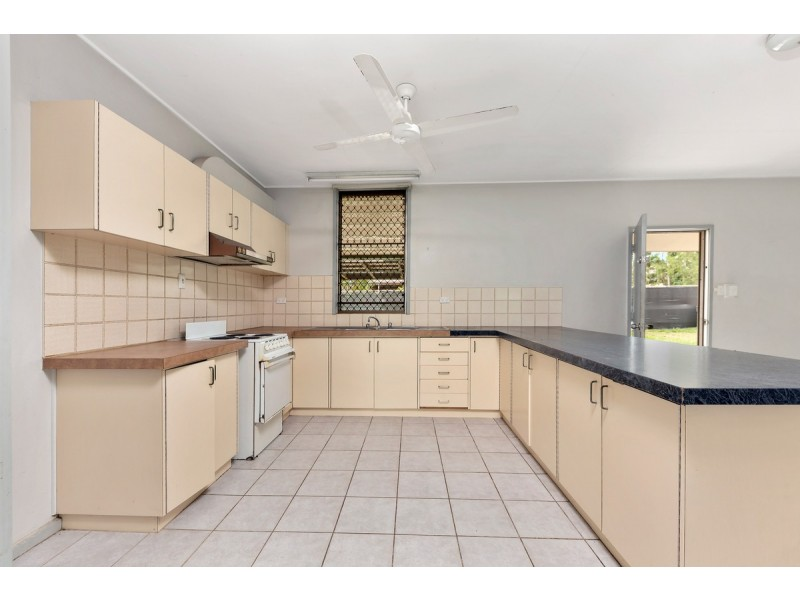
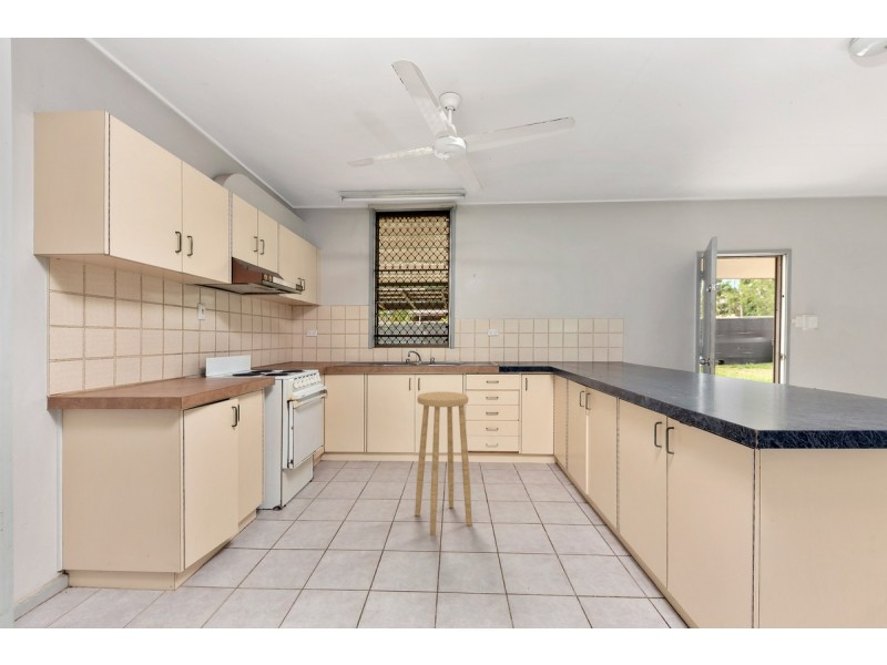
+ stool [414,391,473,536]
